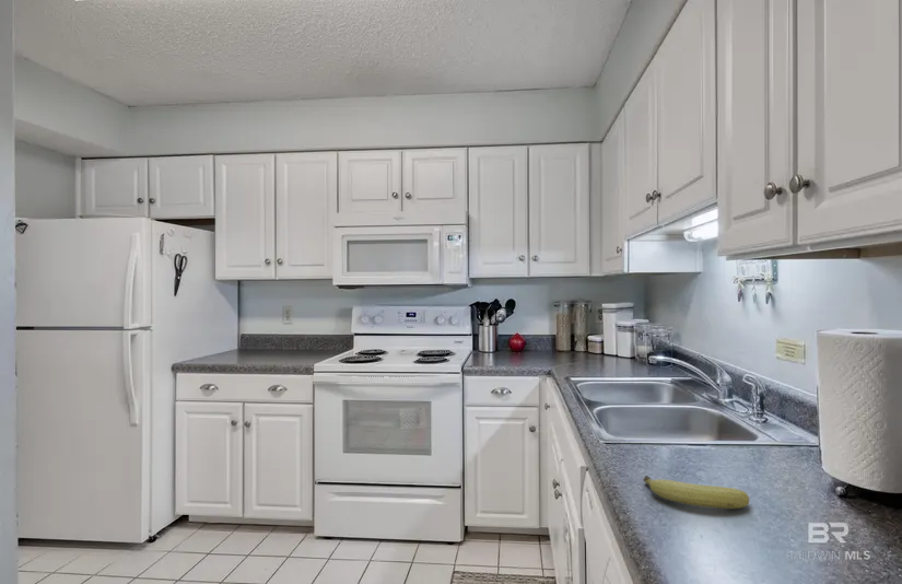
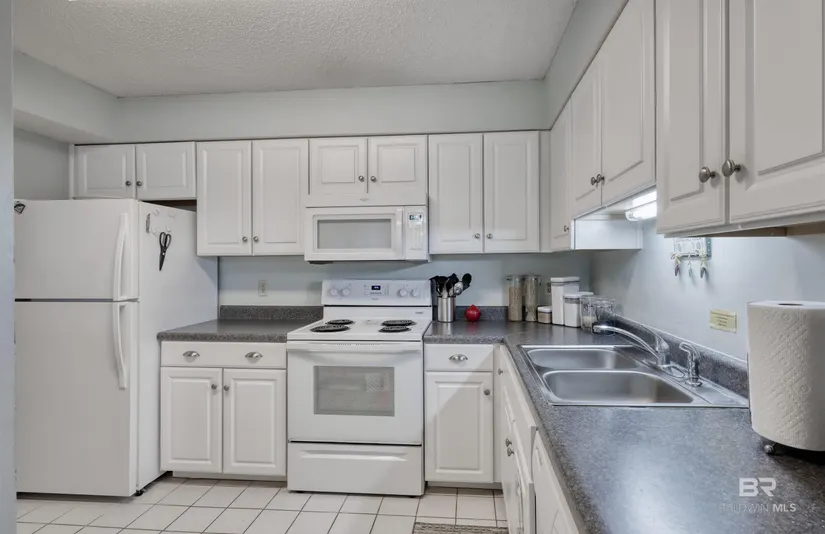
- fruit [642,475,750,510]
